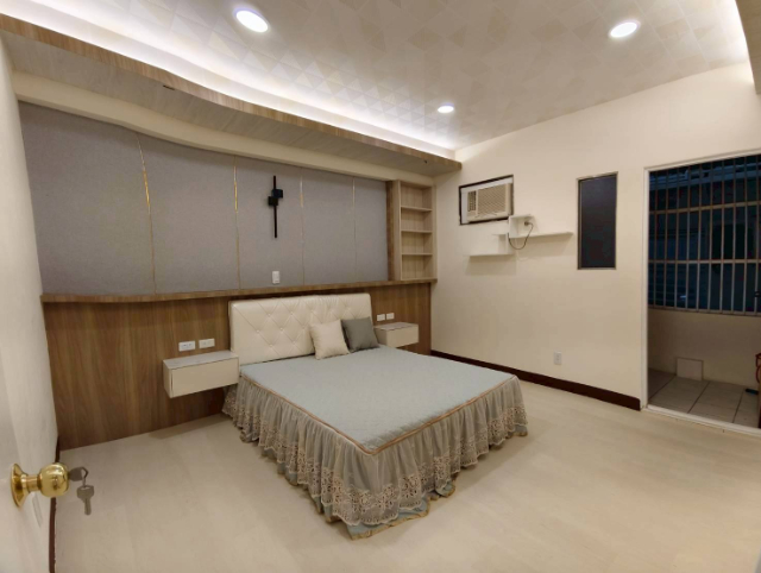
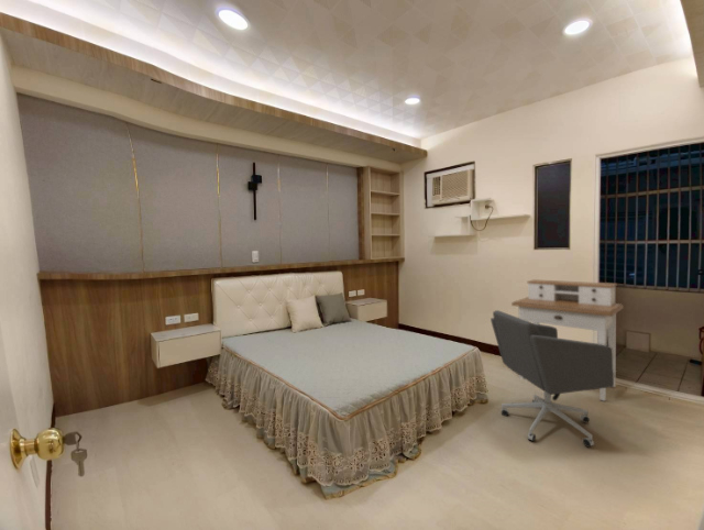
+ office chair [490,309,614,449]
+ desk [510,278,625,402]
